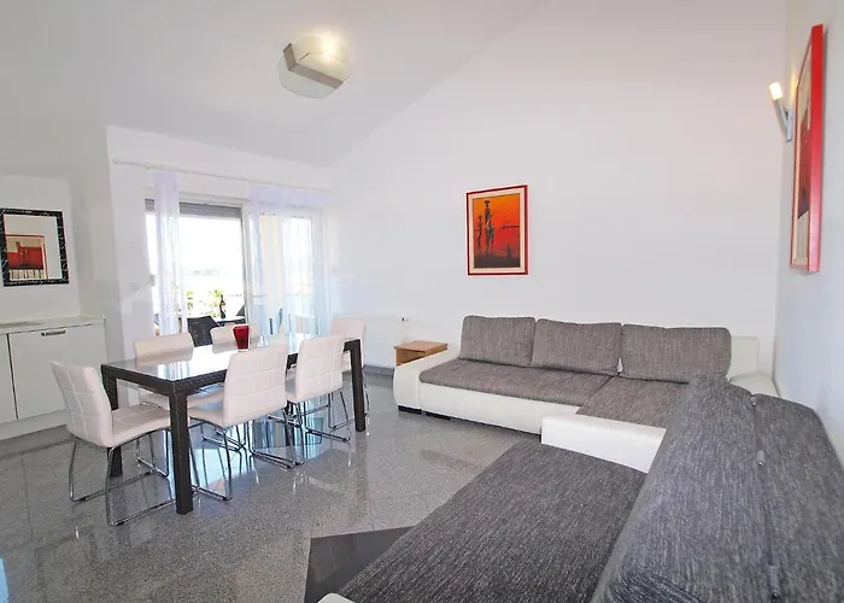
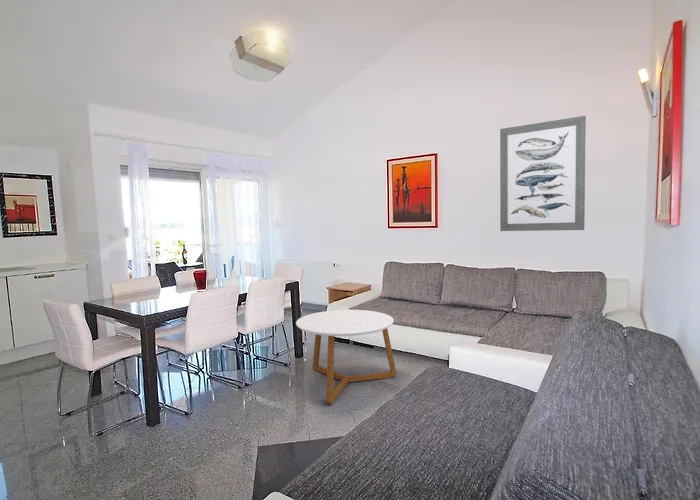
+ coffee table [295,309,398,405]
+ wall art [499,115,587,232]
